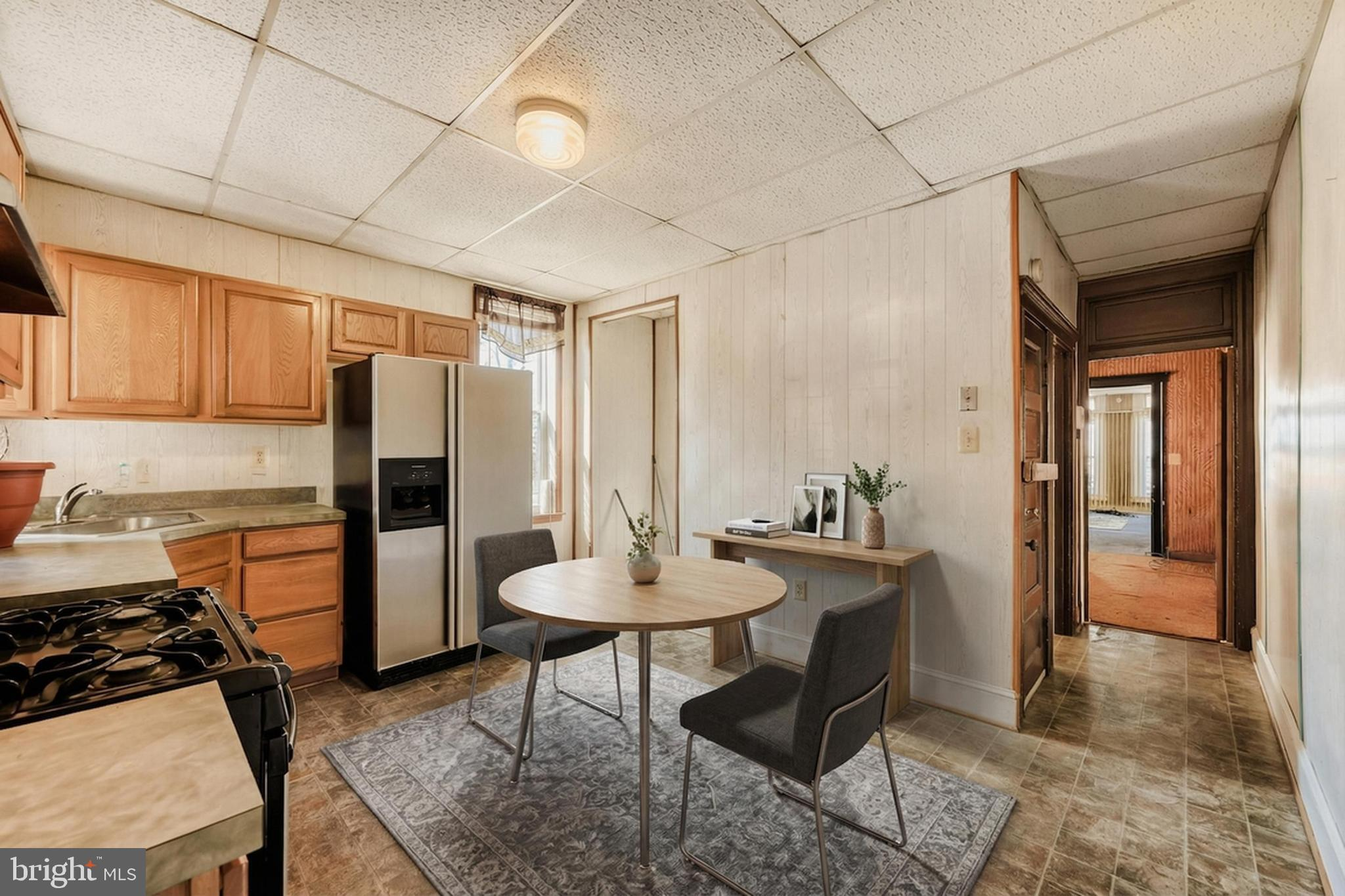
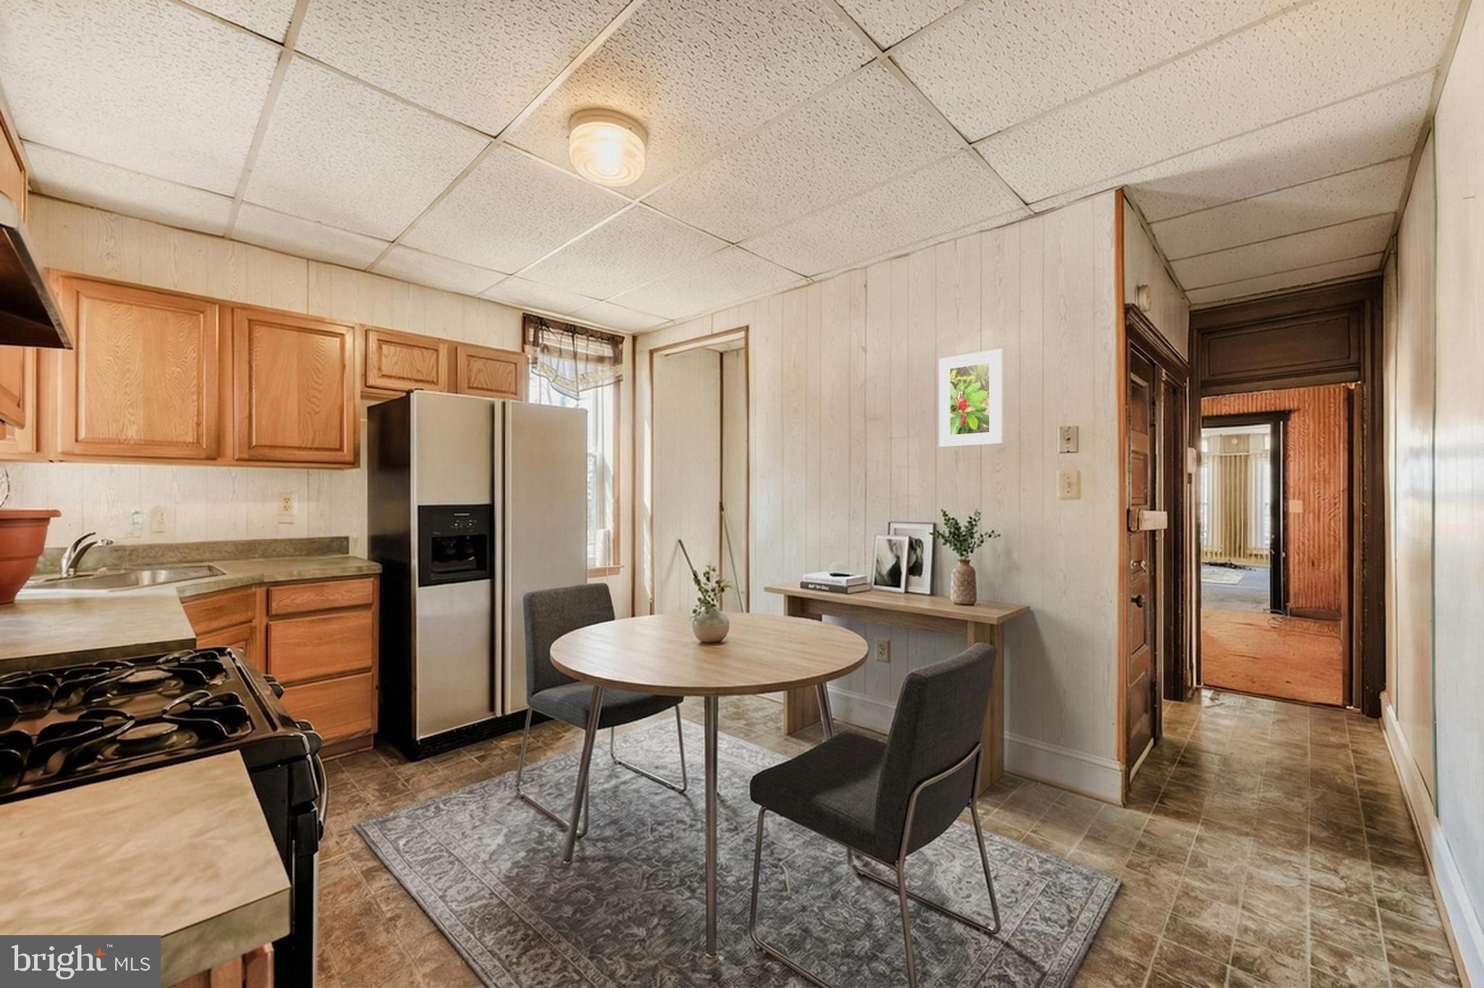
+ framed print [938,348,1004,448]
